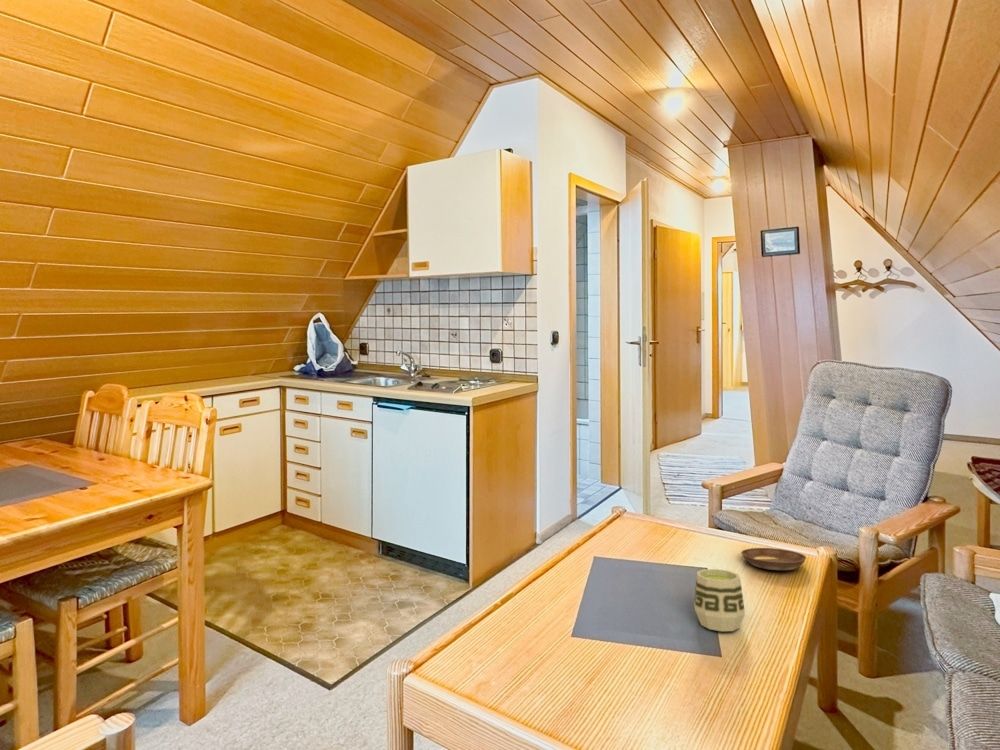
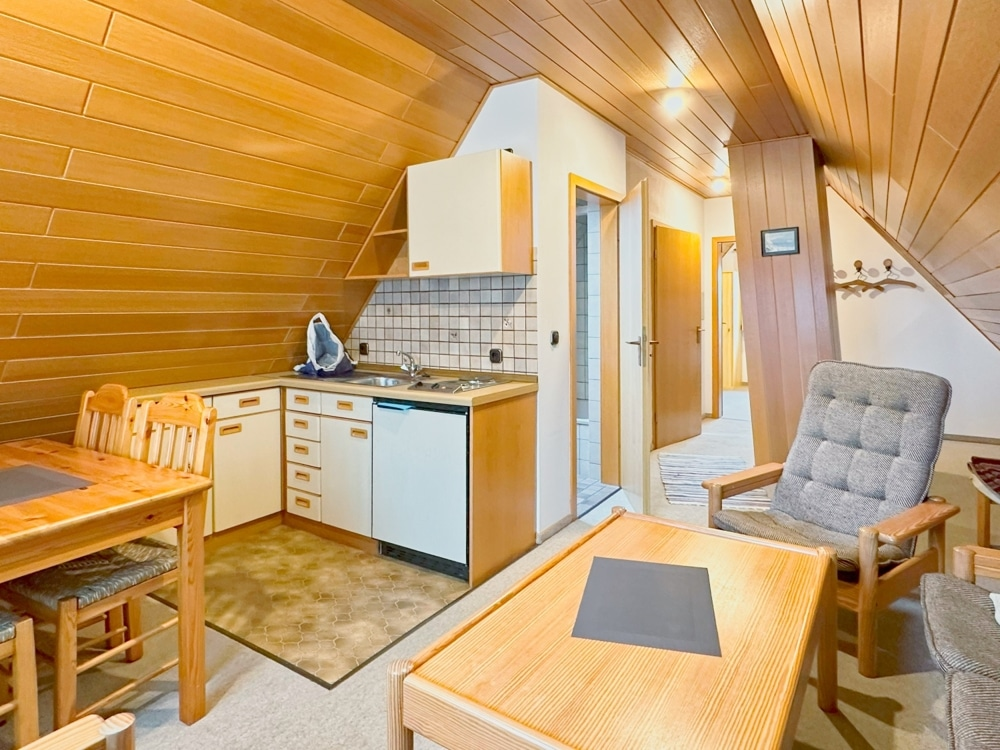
- saucer [740,547,807,571]
- cup [693,568,746,632]
